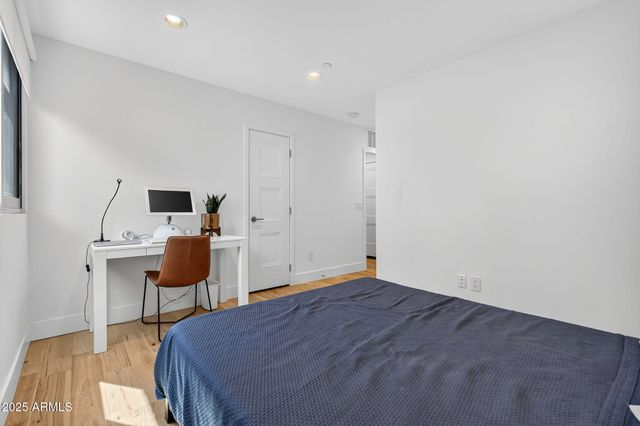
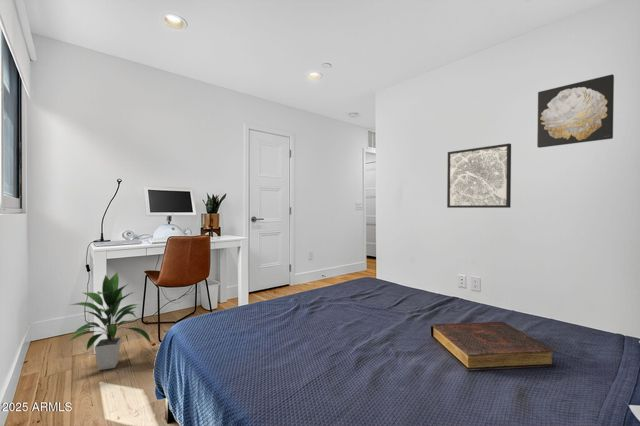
+ book [429,321,557,372]
+ wall art [536,73,615,149]
+ wall art [446,142,512,209]
+ indoor plant [66,270,152,371]
